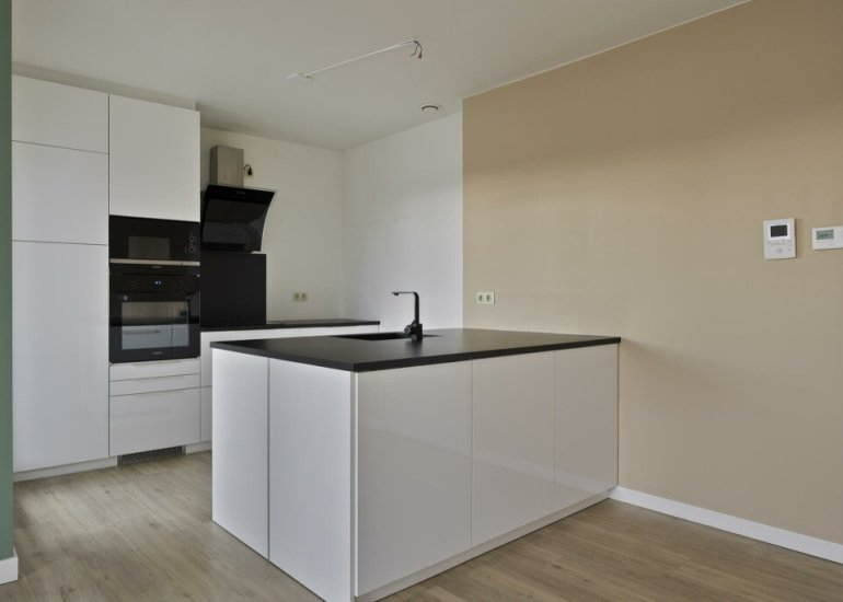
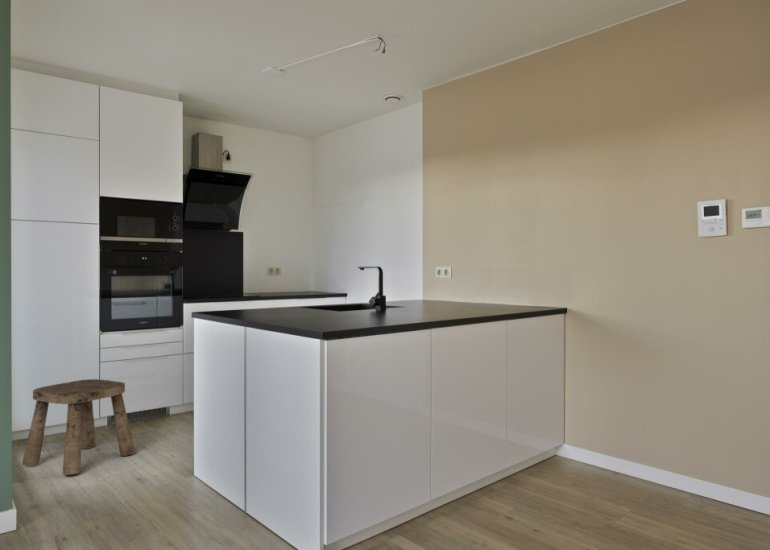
+ stool [21,378,136,476]
